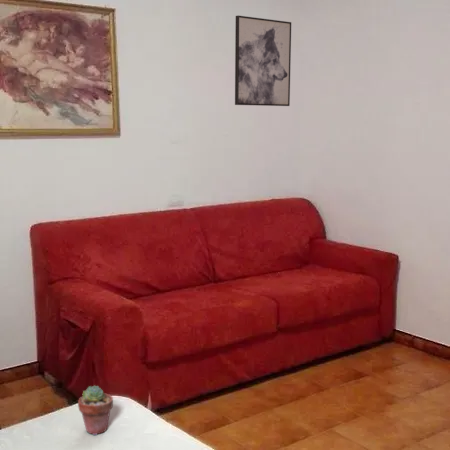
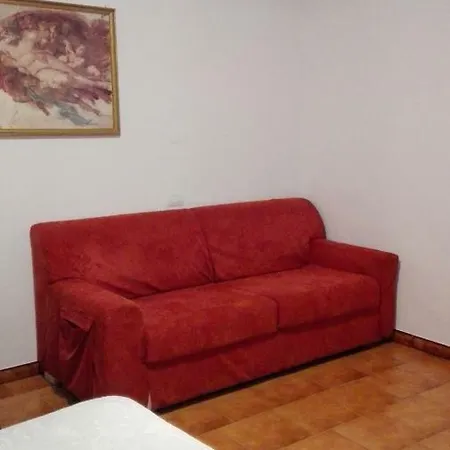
- potted succulent [77,384,114,436]
- wall art [234,15,292,107]
